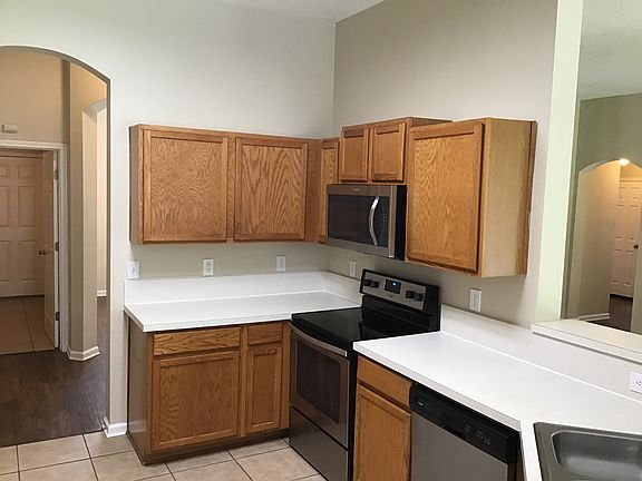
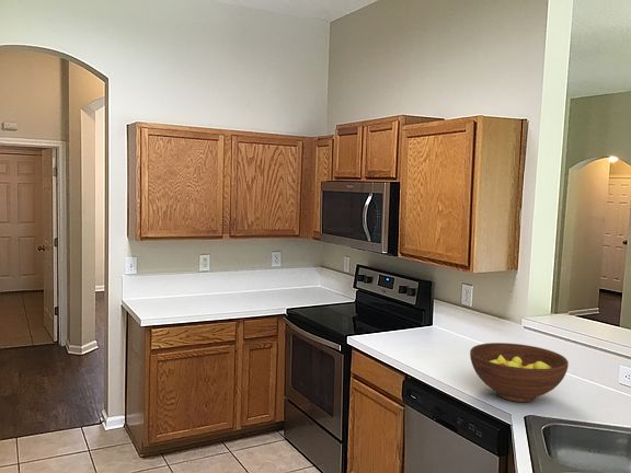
+ fruit bowl [469,342,570,403]
